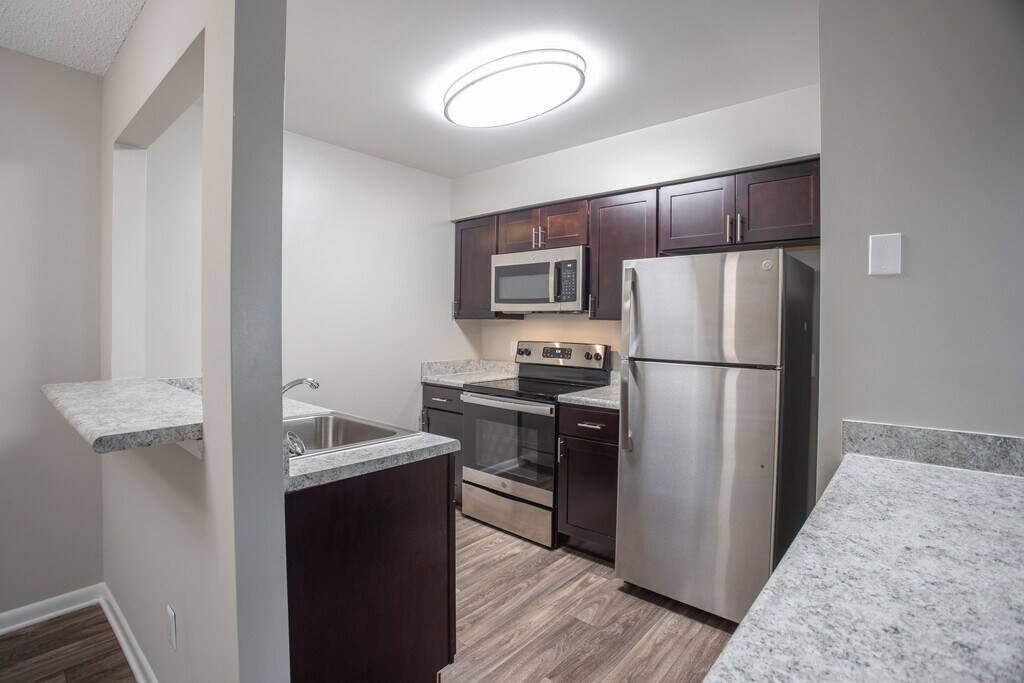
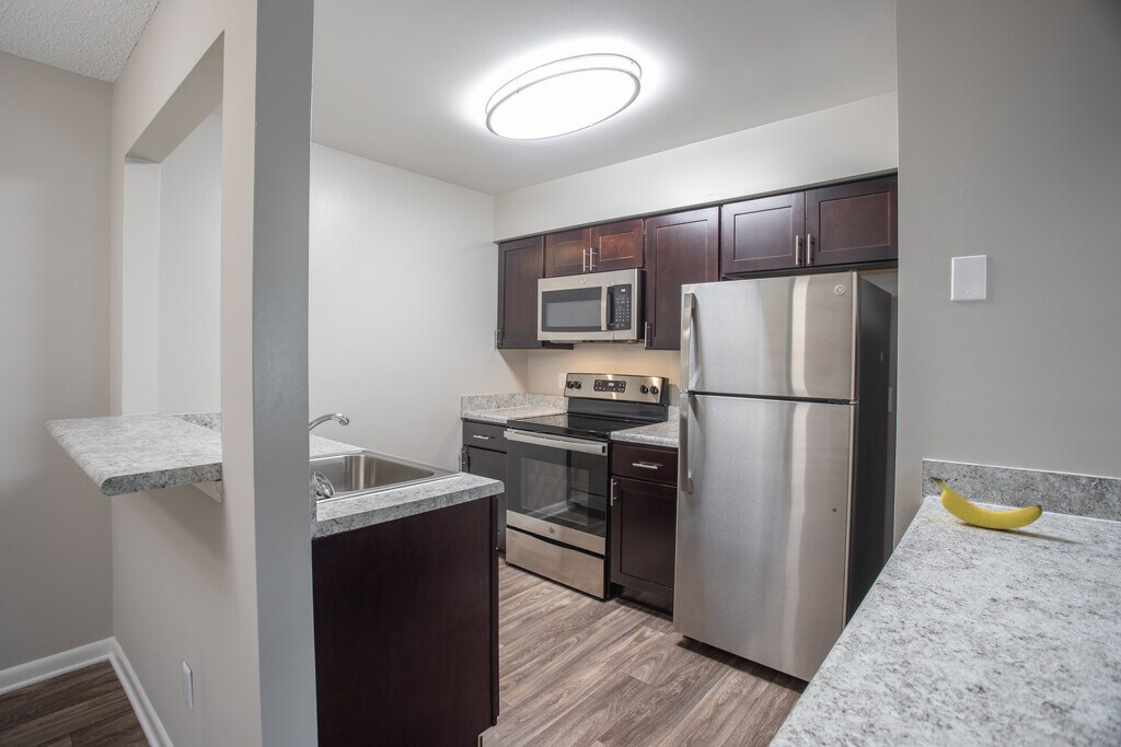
+ banana [928,476,1044,530]
